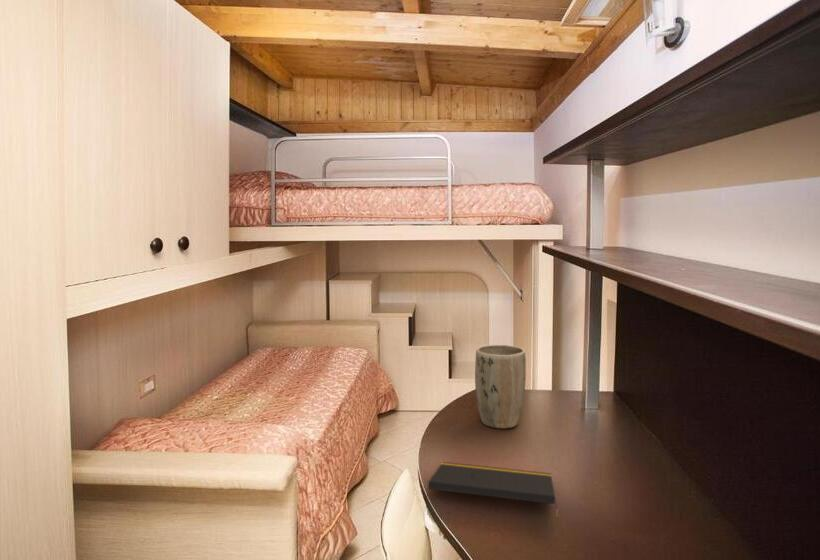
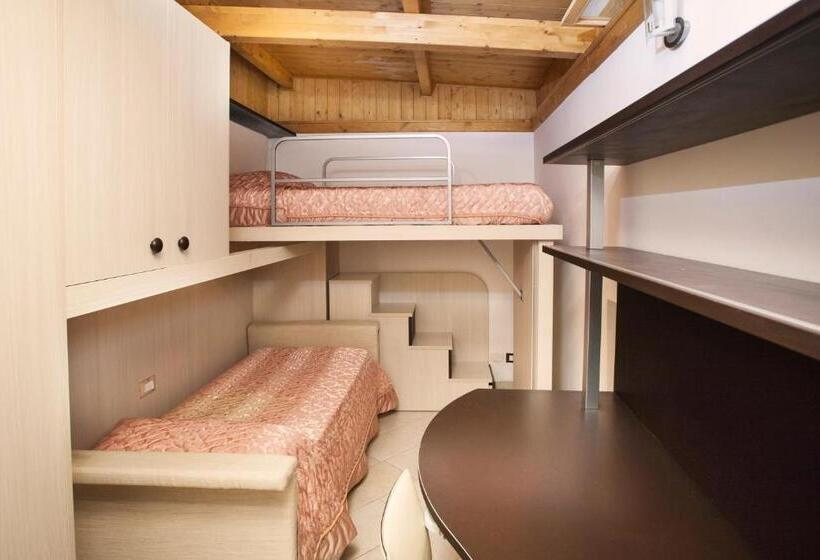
- plant pot [474,344,527,430]
- notepad [427,461,559,521]
